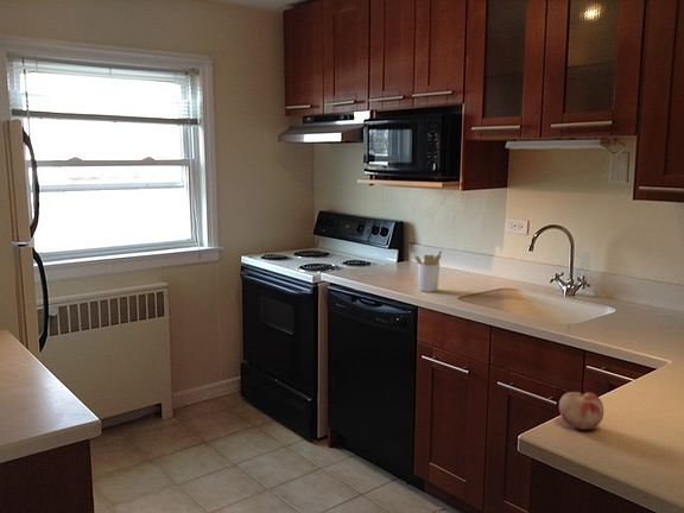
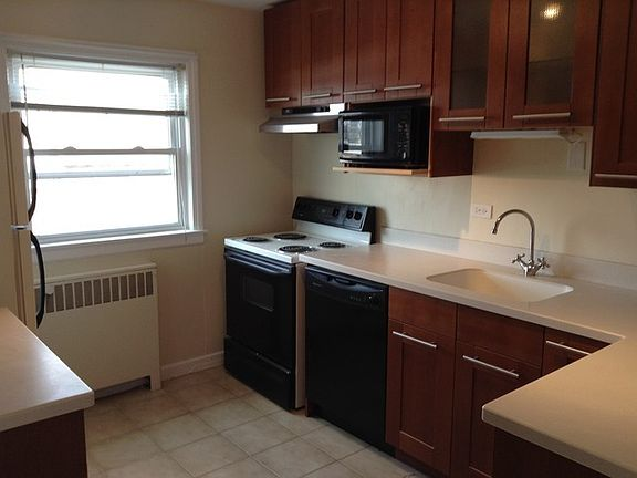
- utensil holder [413,249,443,293]
- fruit [558,391,604,430]
